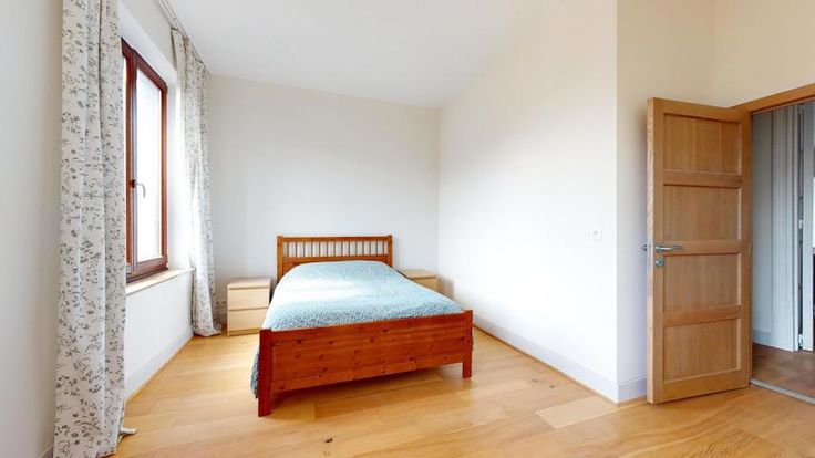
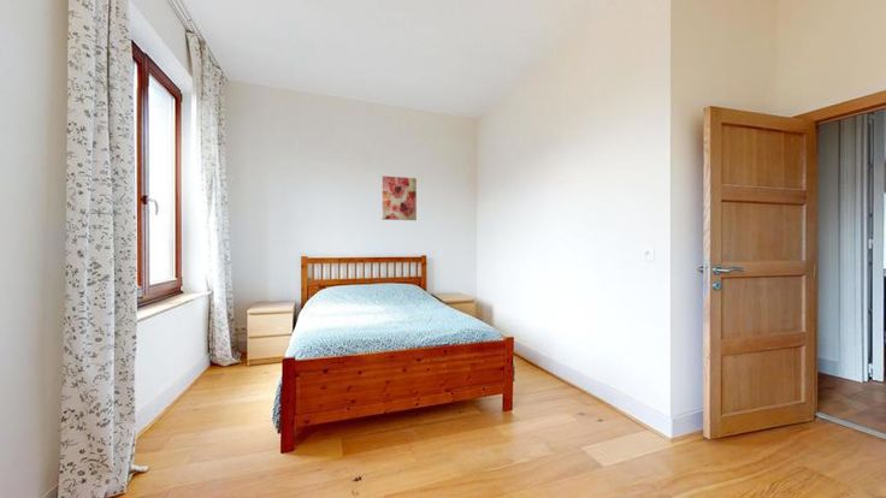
+ wall art [382,174,418,221]
